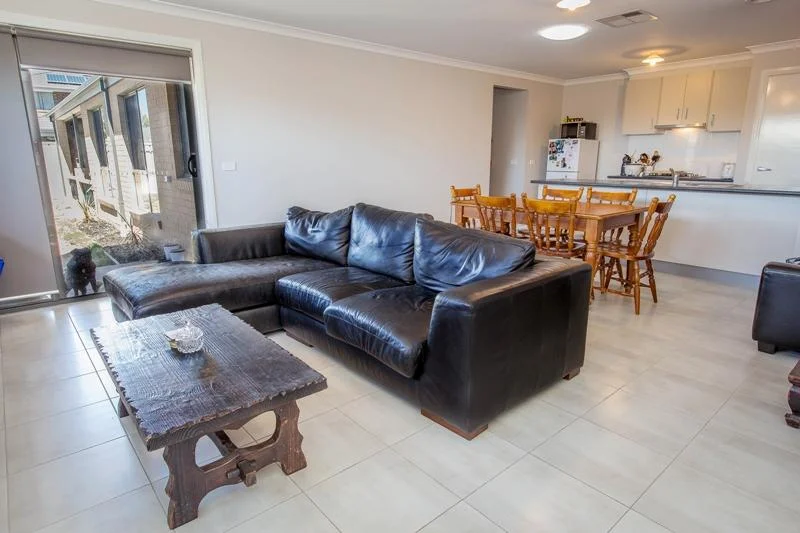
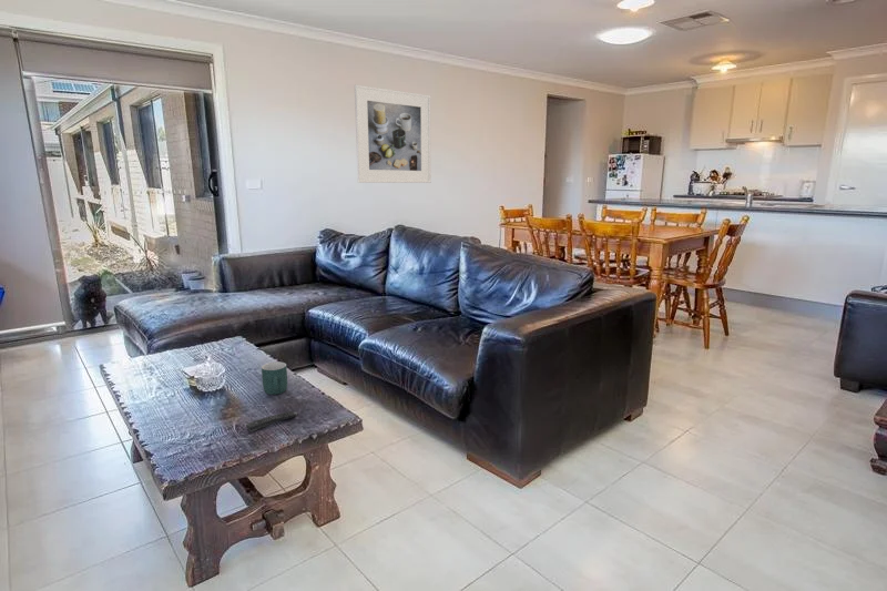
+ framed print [354,84,432,184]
+ mug [261,361,288,396]
+ remote control [245,410,298,434]
